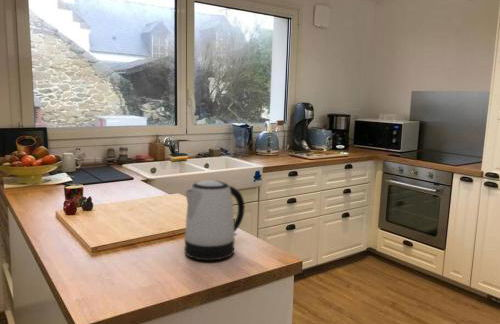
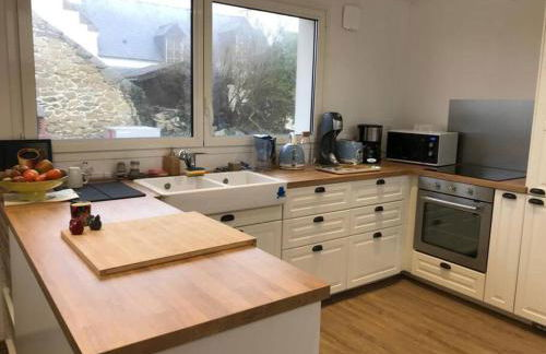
- kettle [184,179,246,262]
